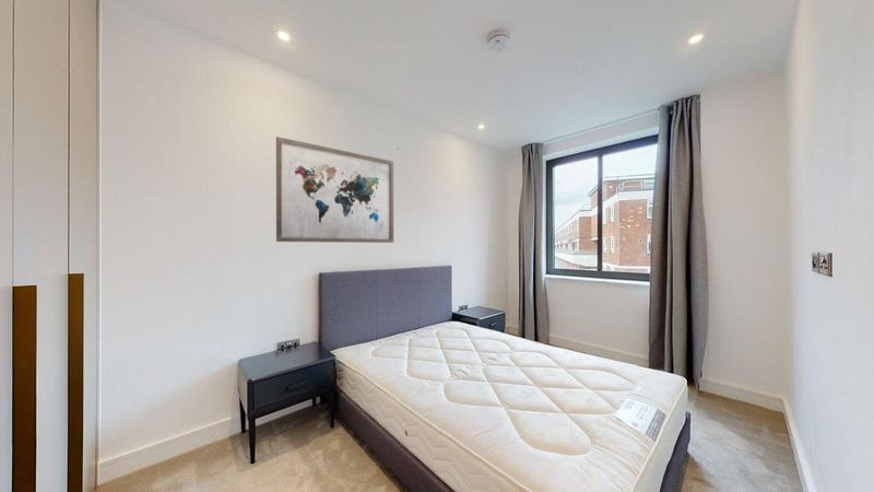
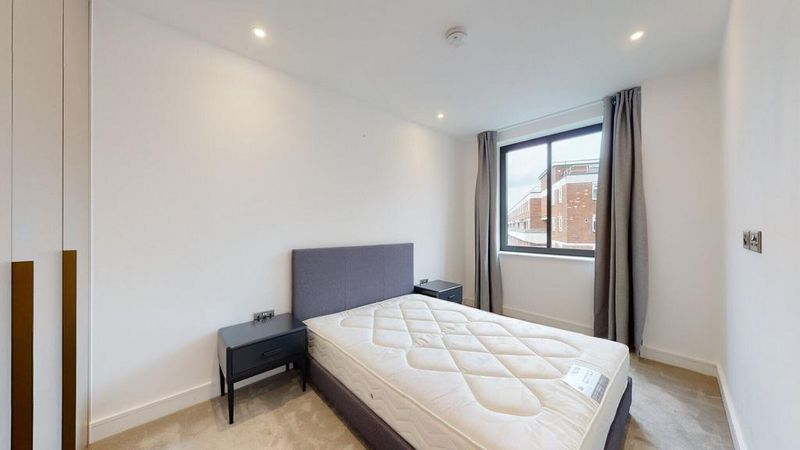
- wall art [275,136,394,244]
